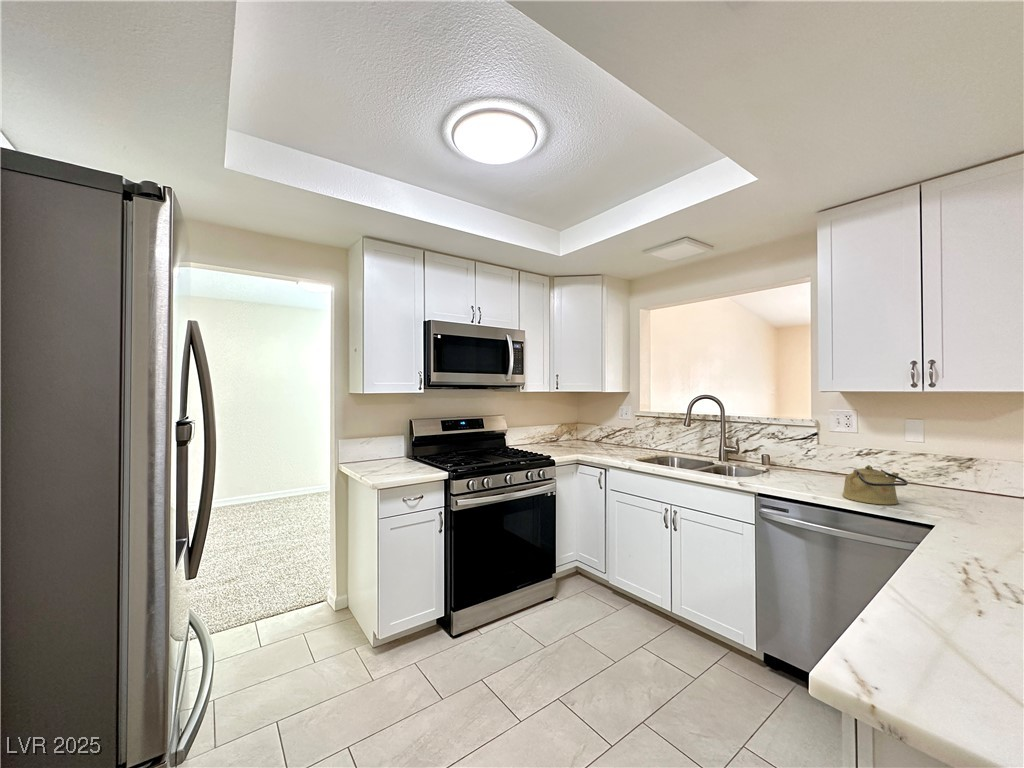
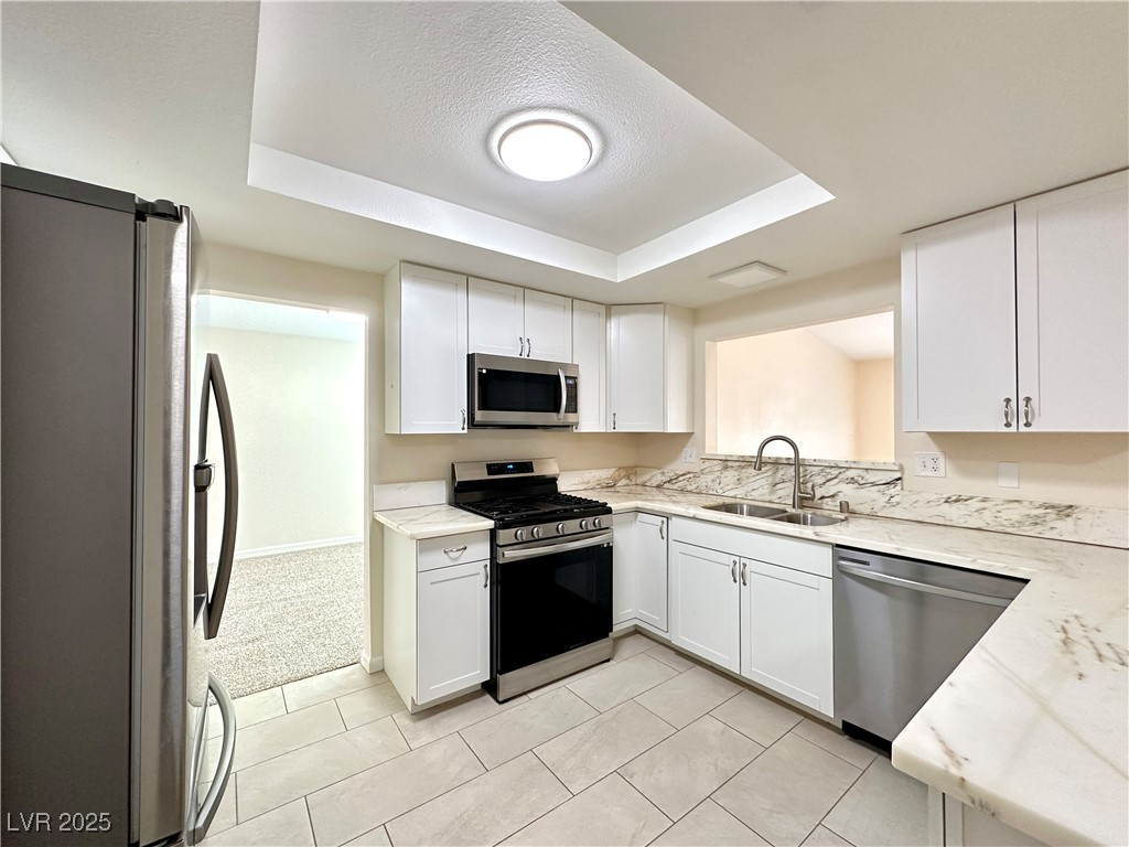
- kettle [841,464,909,506]
